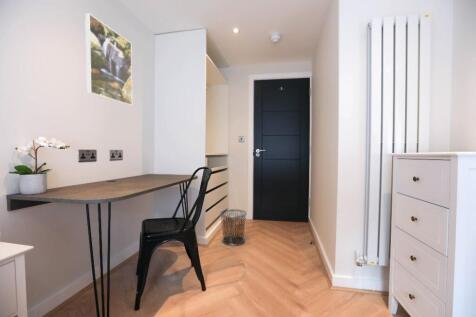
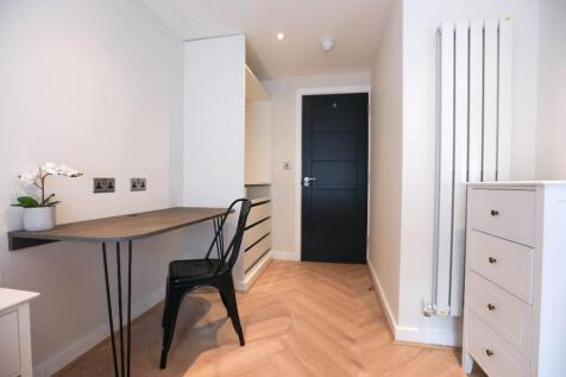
- waste bin [219,208,248,247]
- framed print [84,12,133,107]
